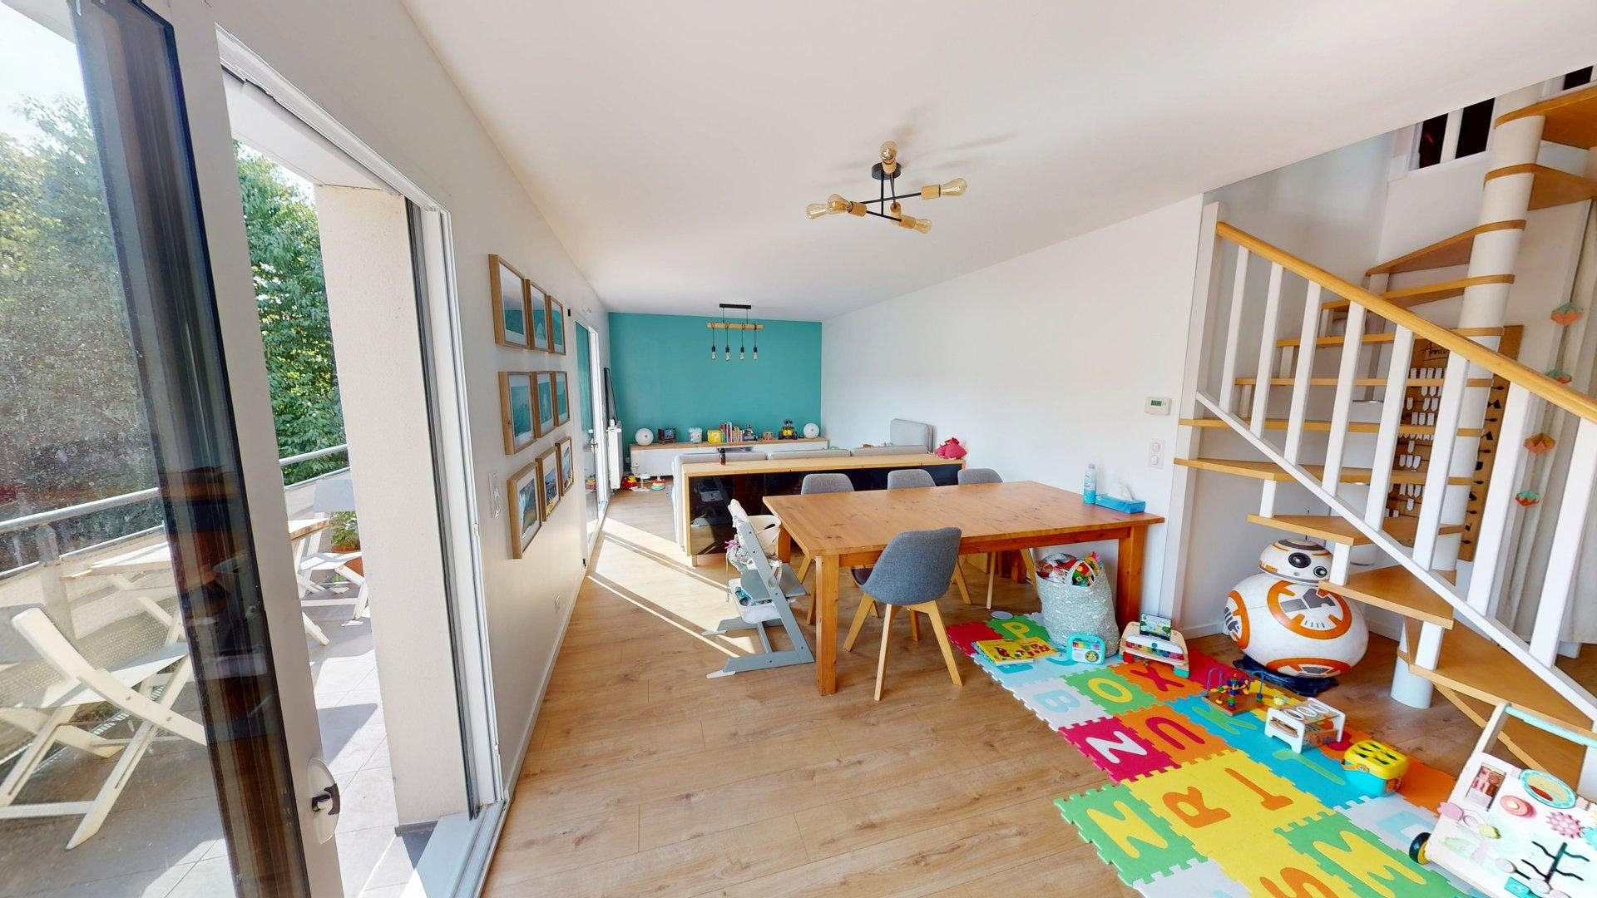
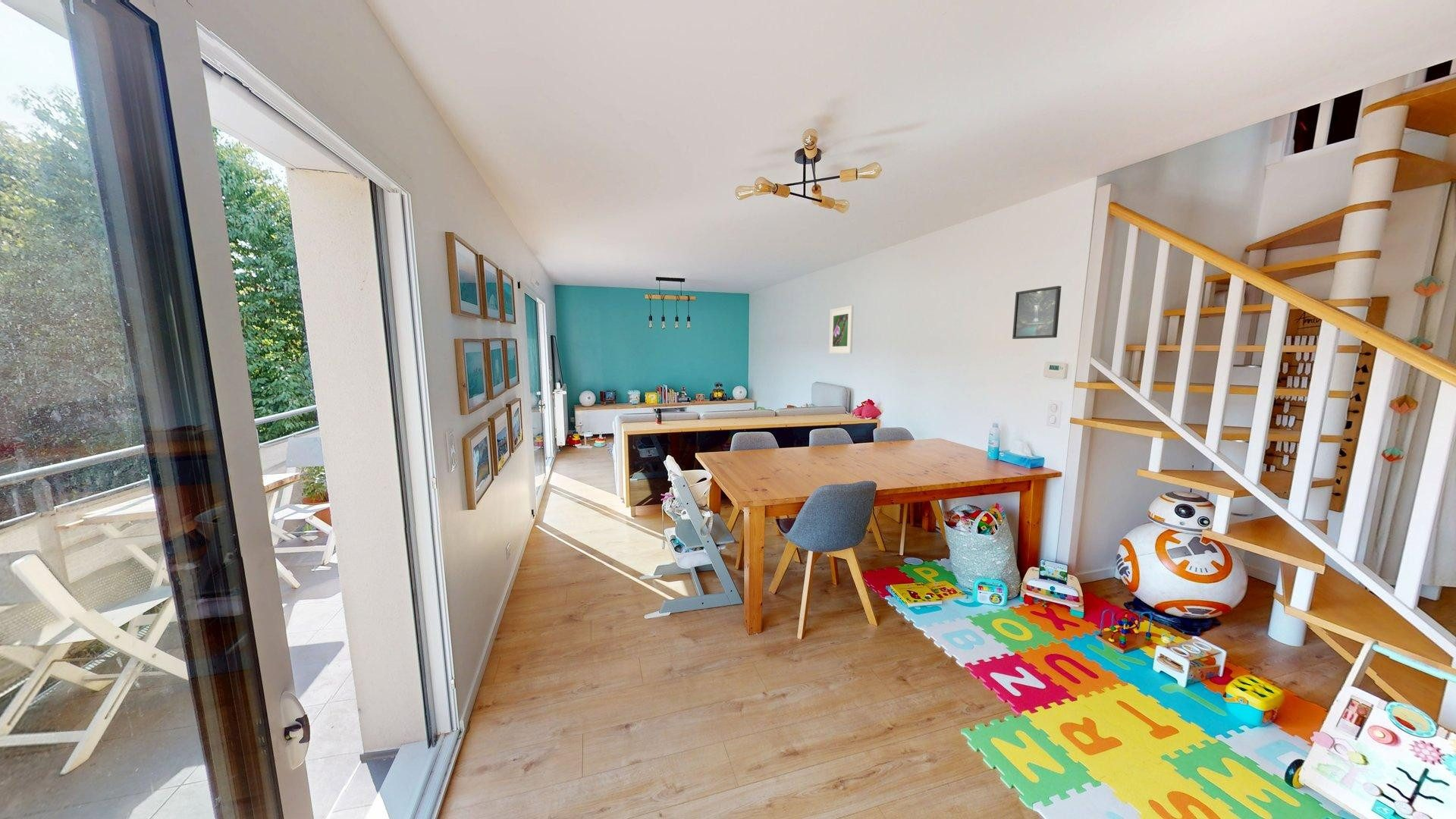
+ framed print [828,305,855,354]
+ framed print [1012,285,1062,340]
